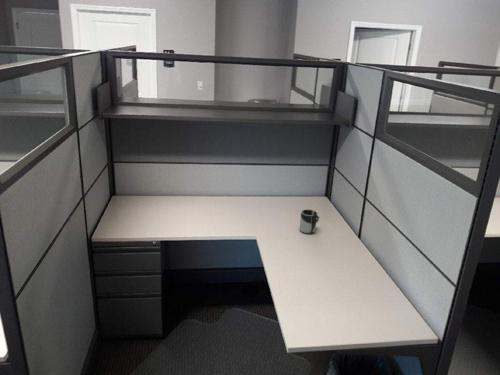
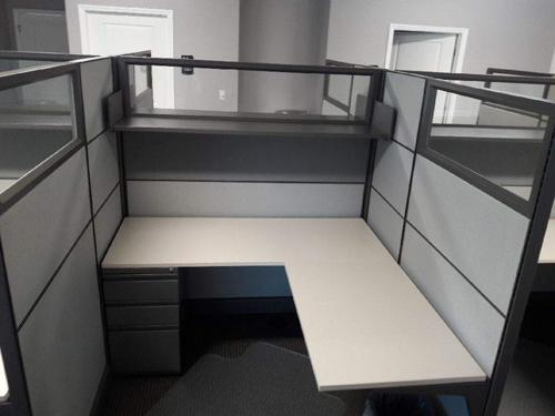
- cup [299,209,320,234]
